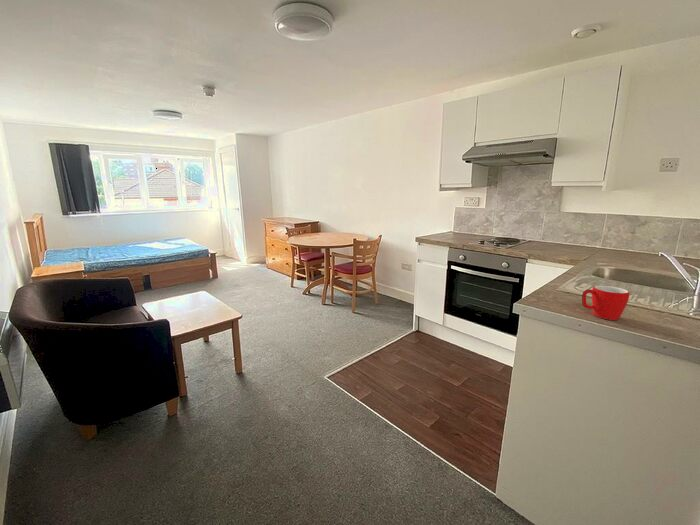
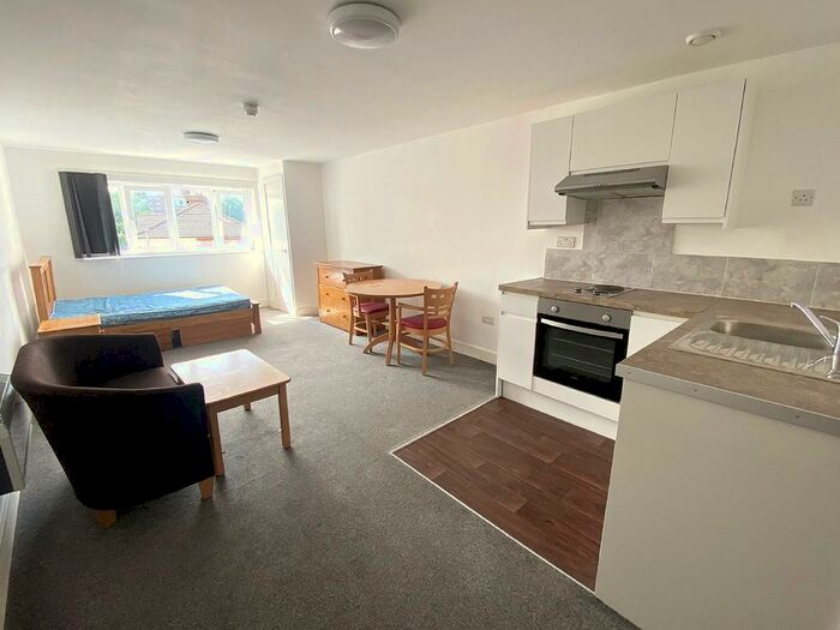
- mug [581,284,630,321]
